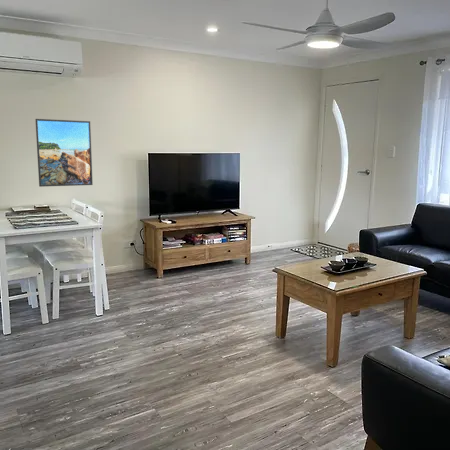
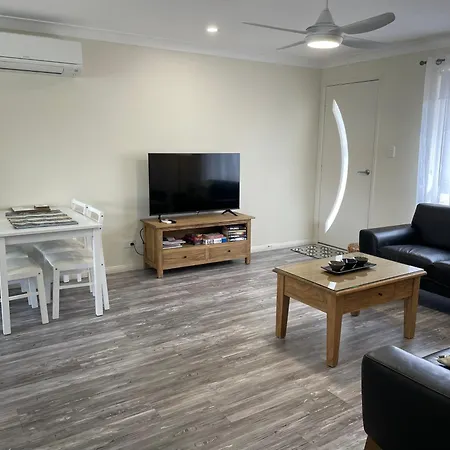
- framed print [34,118,94,188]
